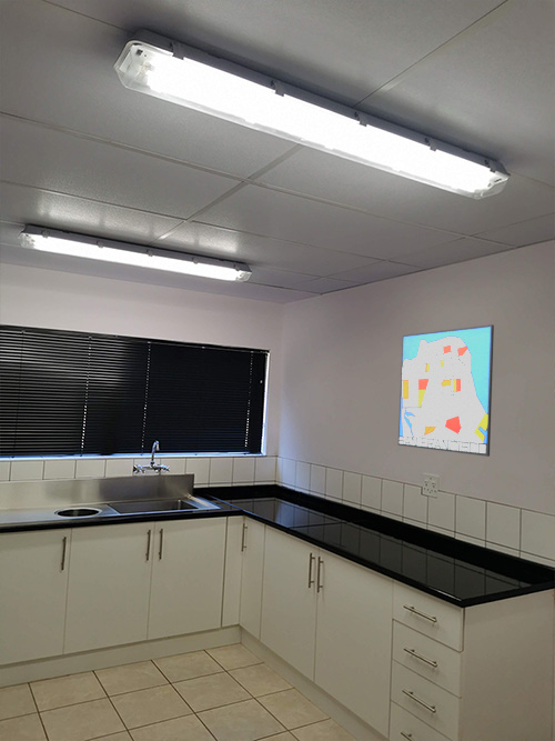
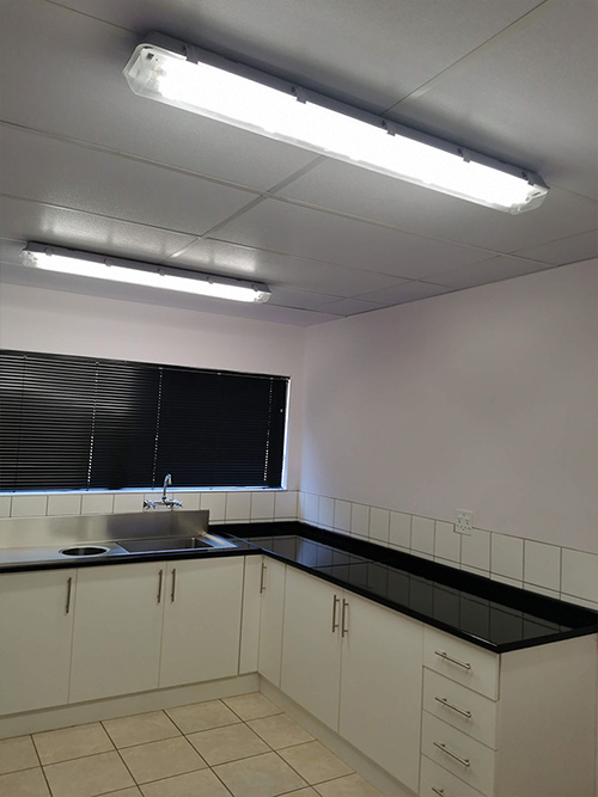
- wall art [397,323,495,458]
